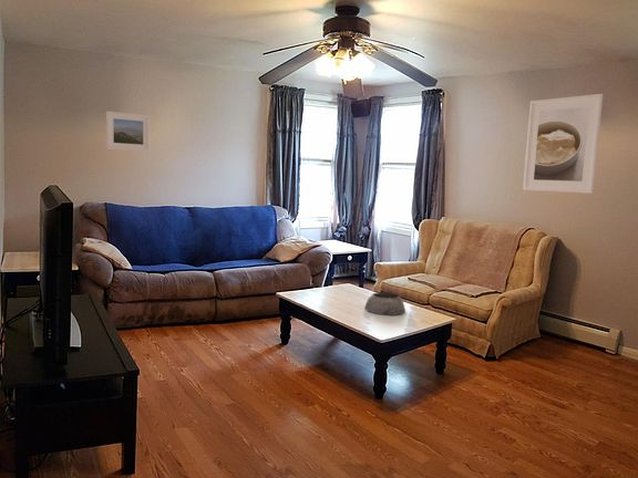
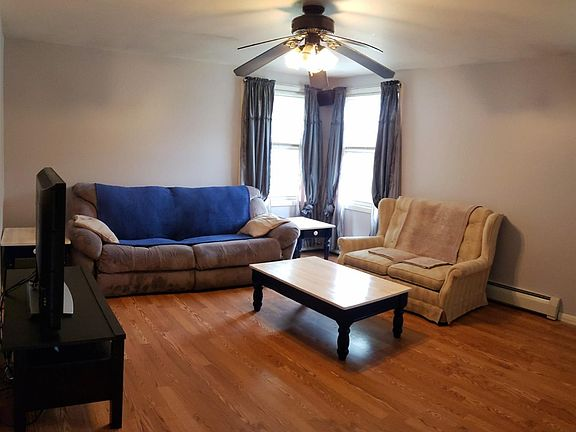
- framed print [105,111,151,153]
- plant pot [363,291,407,316]
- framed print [522,93,604,195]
